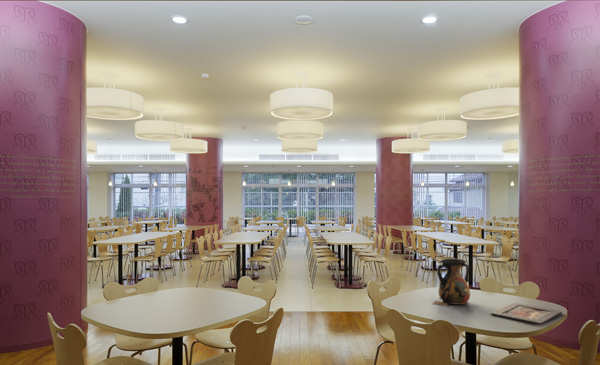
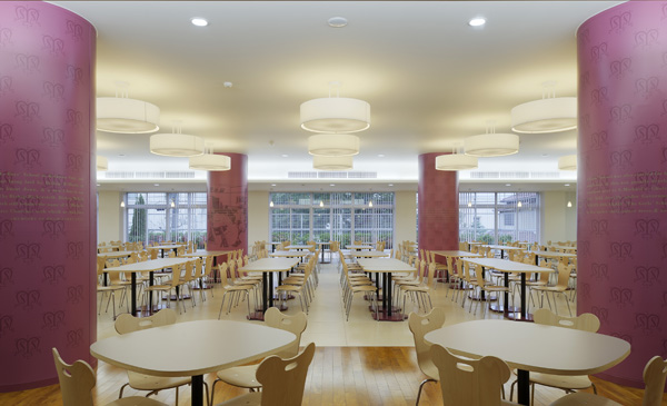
- tray [490,302,563,326]
- vase [432,258,471,307]
